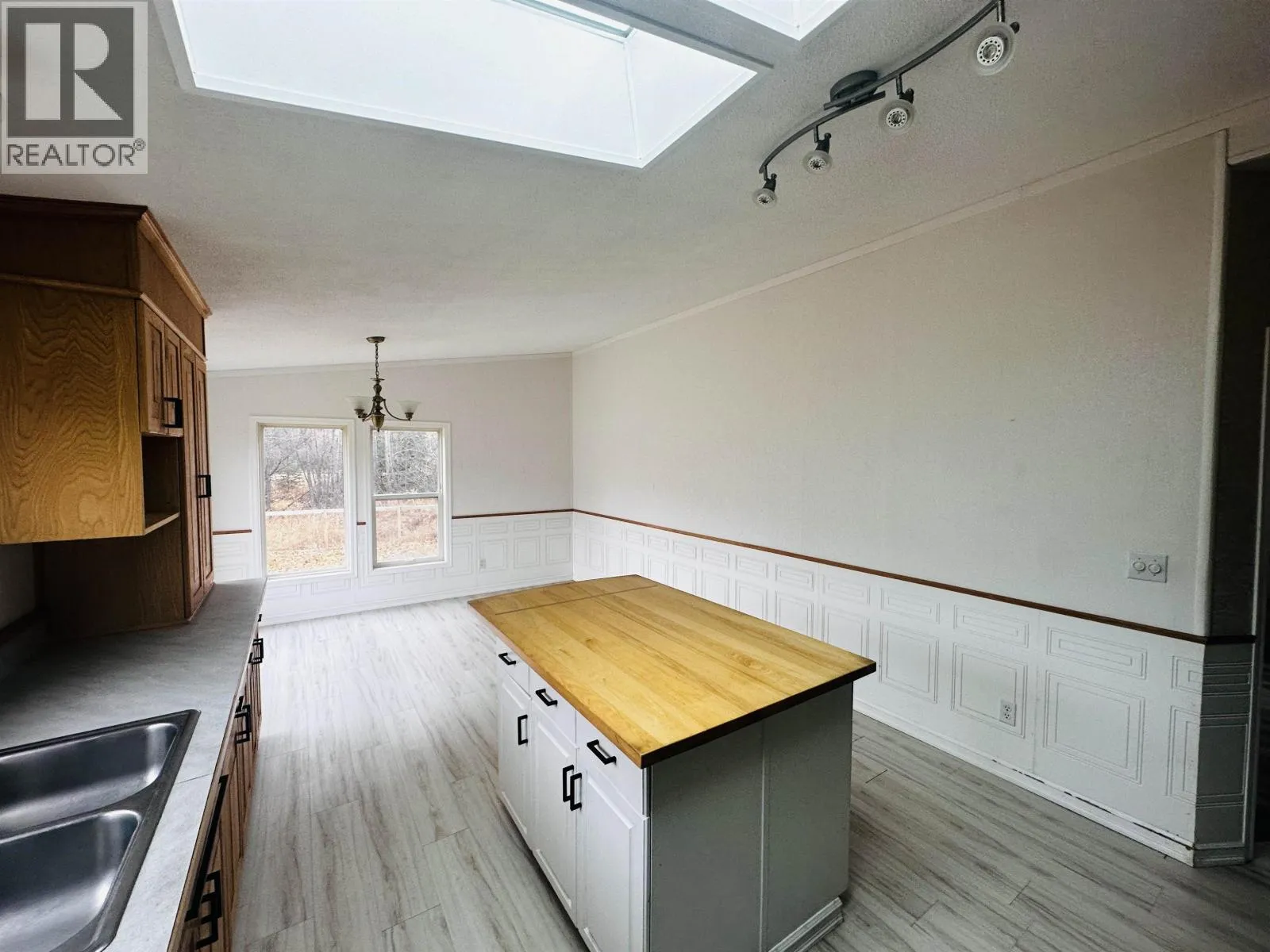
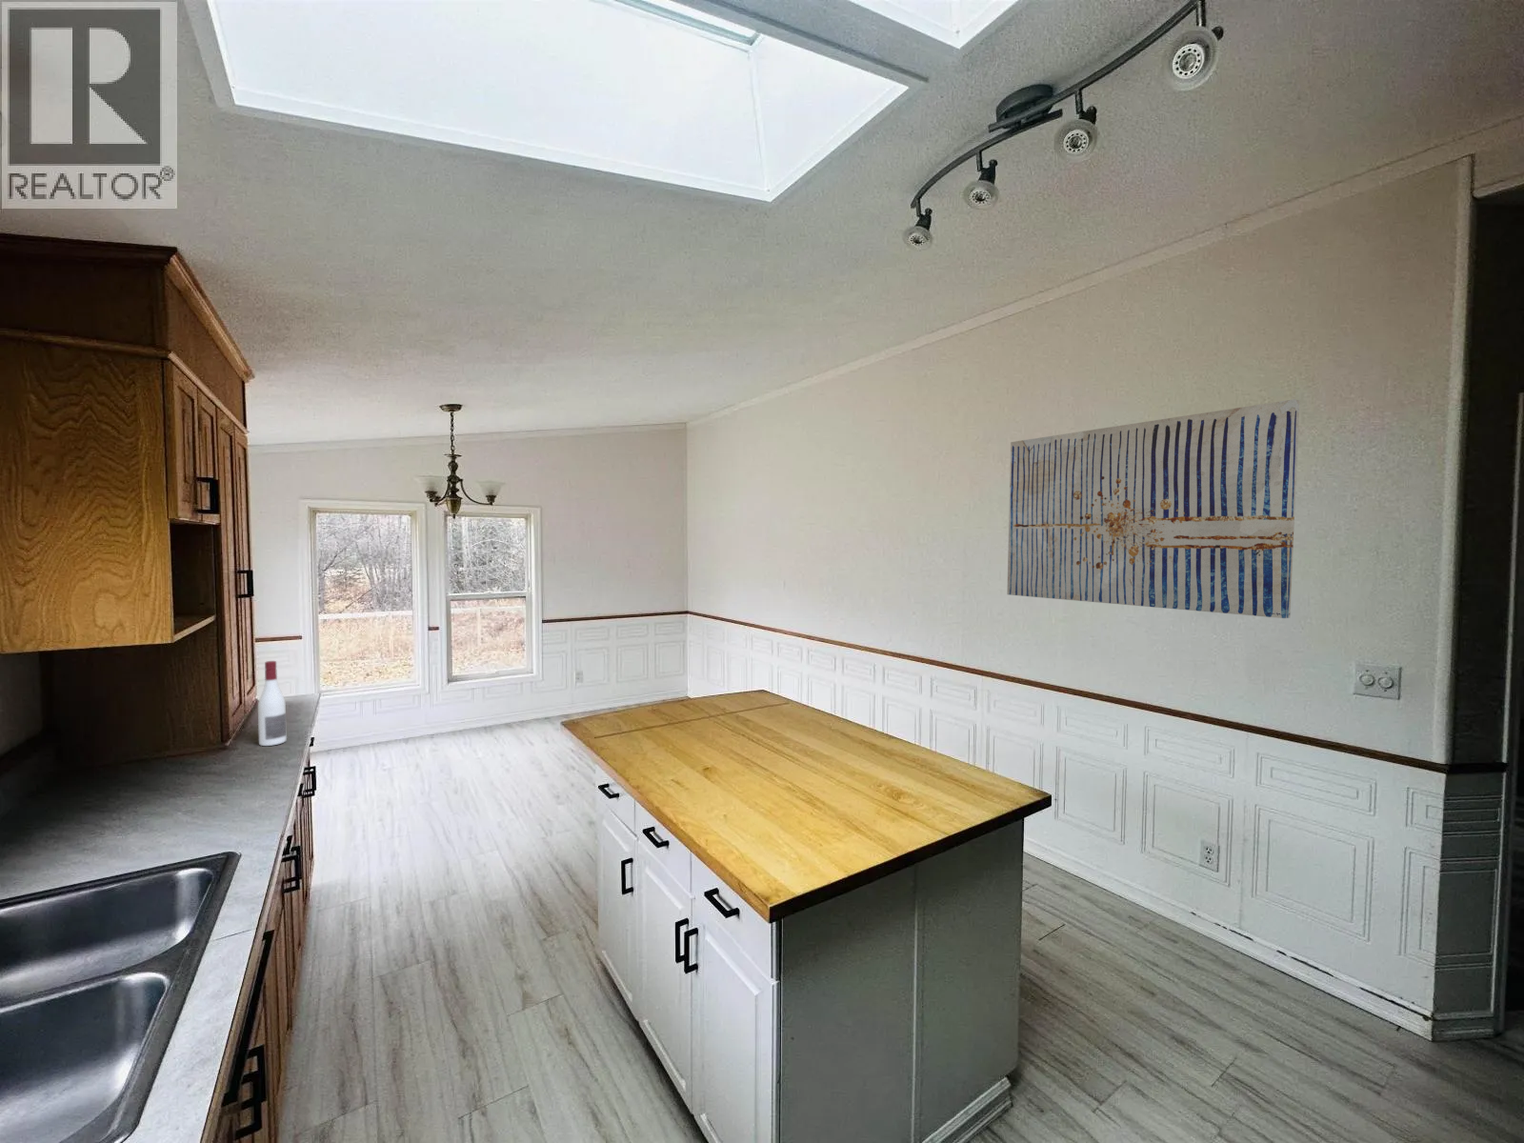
+ alcohol [257,660,288,747]
+ wall art [1006,399,1300,620]
